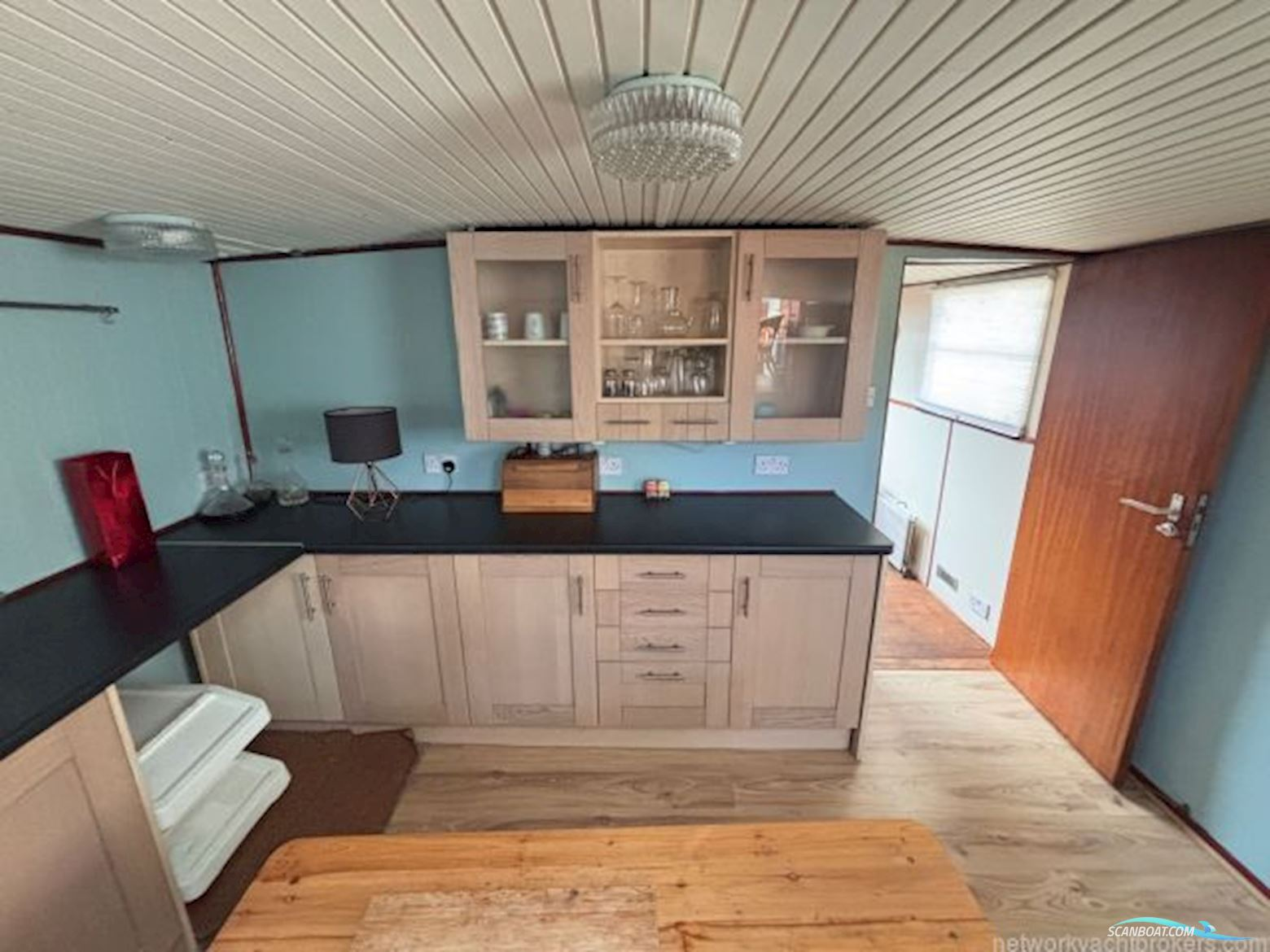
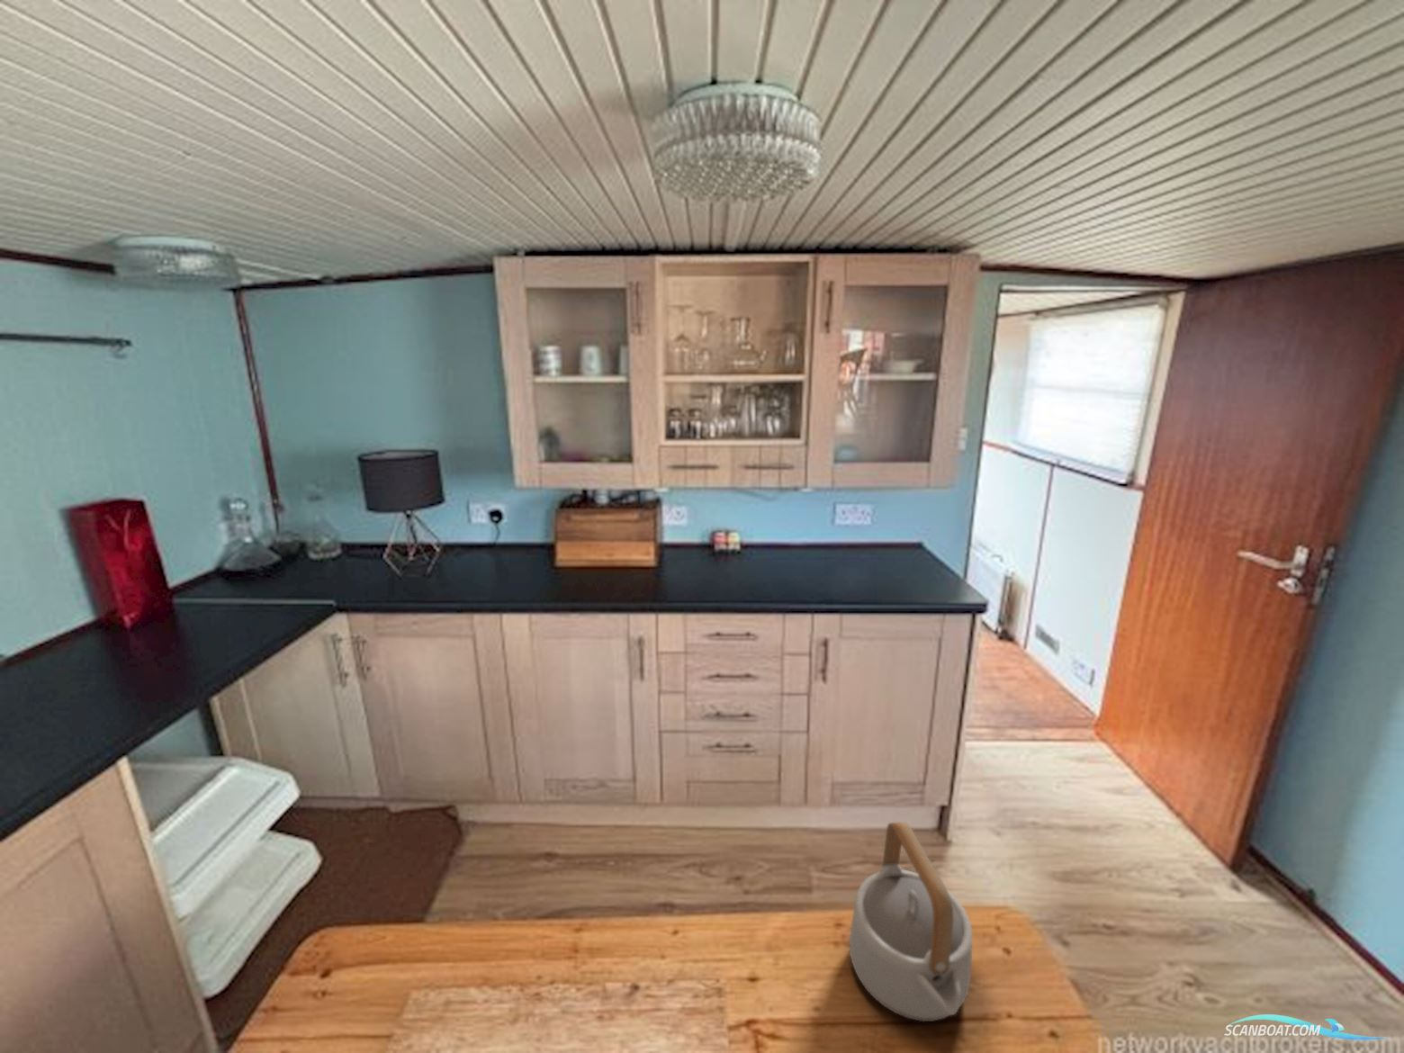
+ teapot [848,821,973,1022]
